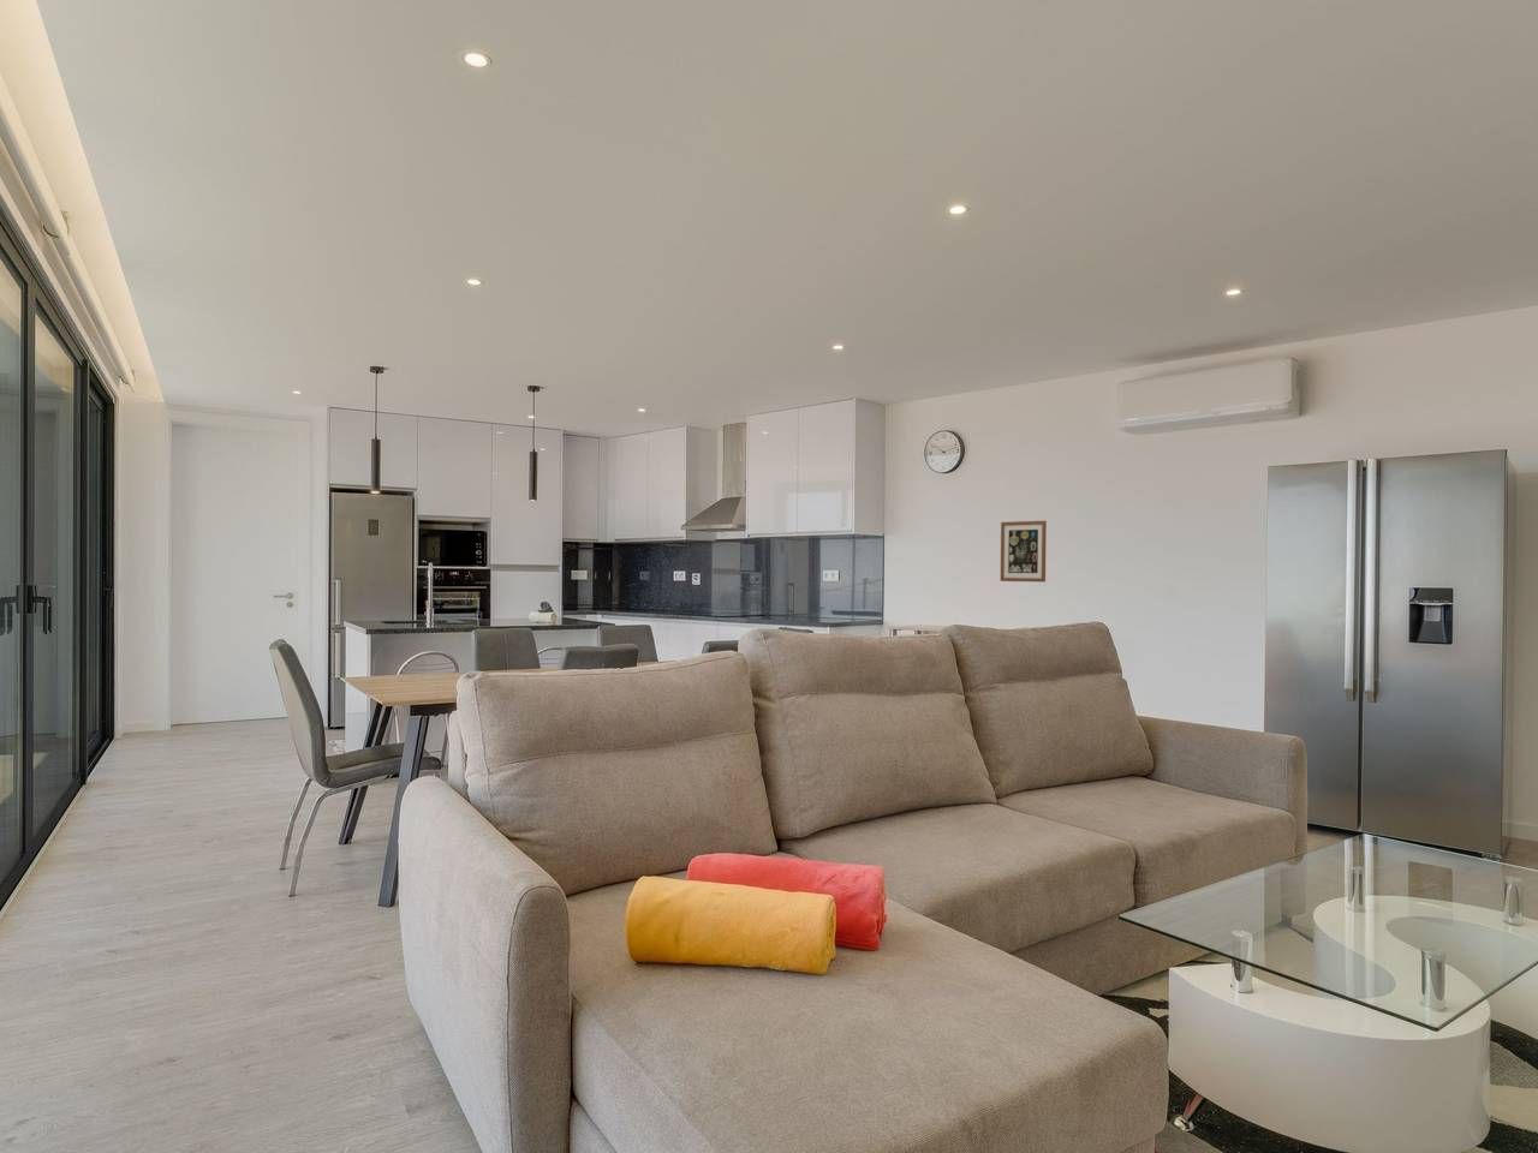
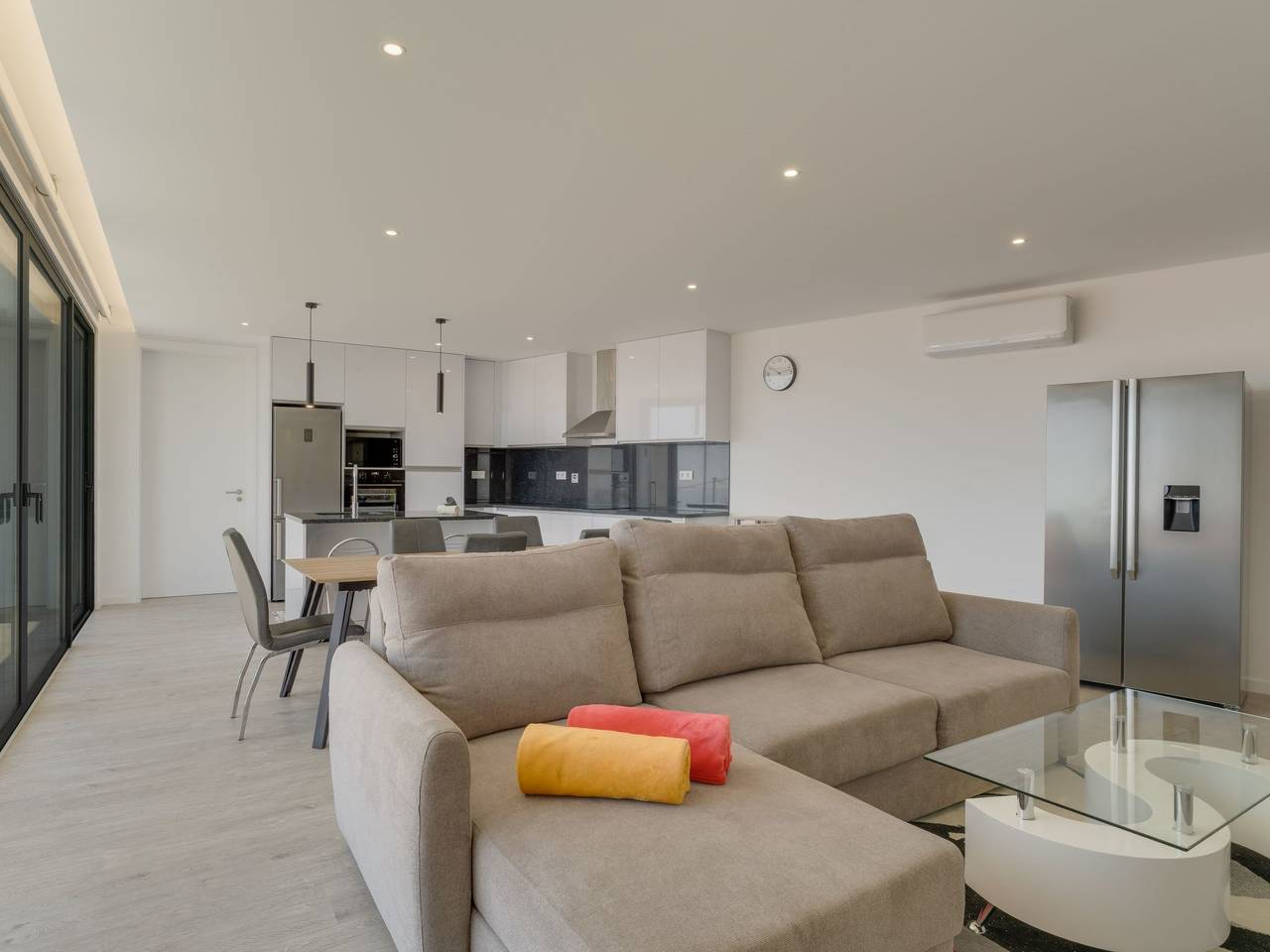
- wall art [1000,520,1048,584]
